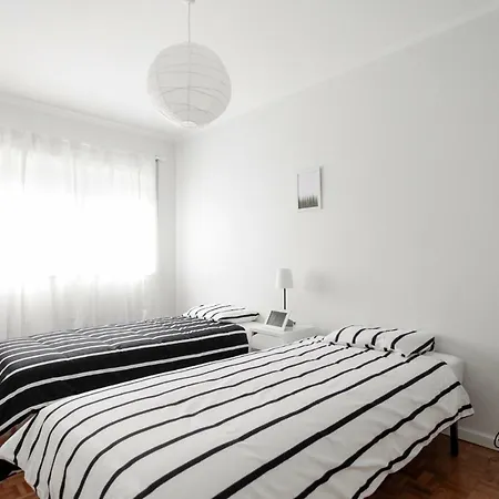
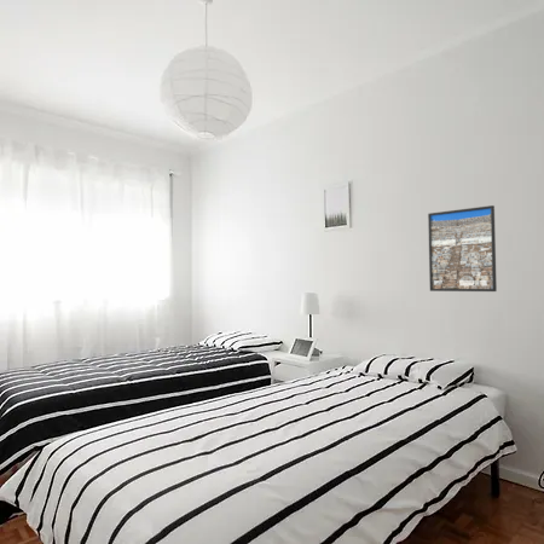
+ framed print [427,204,498,293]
